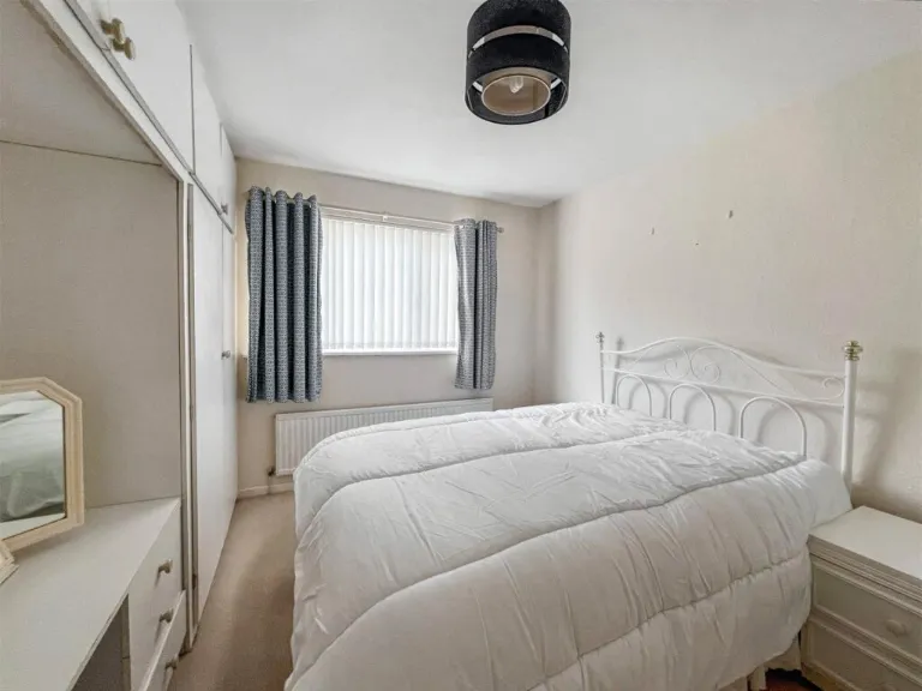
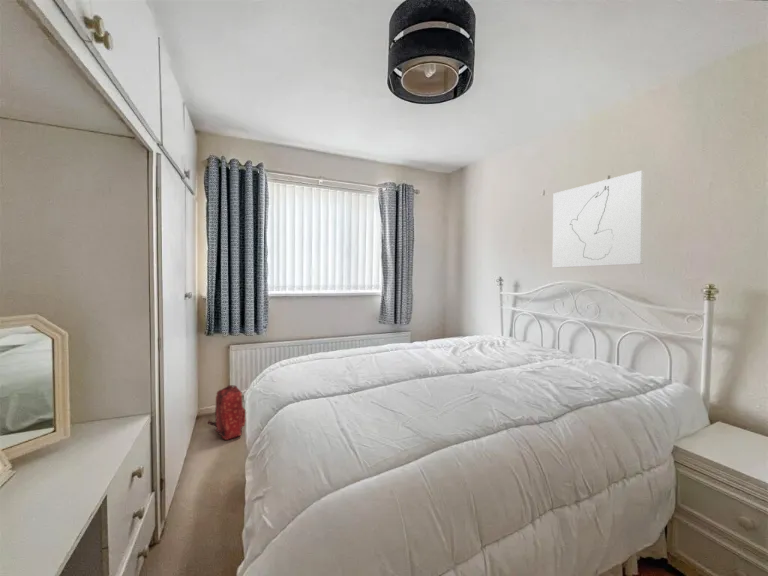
+ wall art [552,170,645,269]
+ backpack [207,384,246,441]
